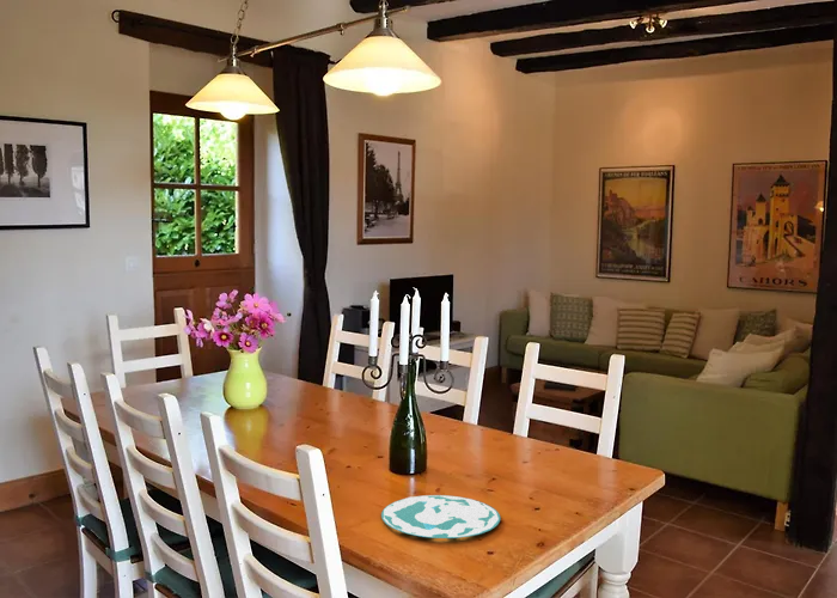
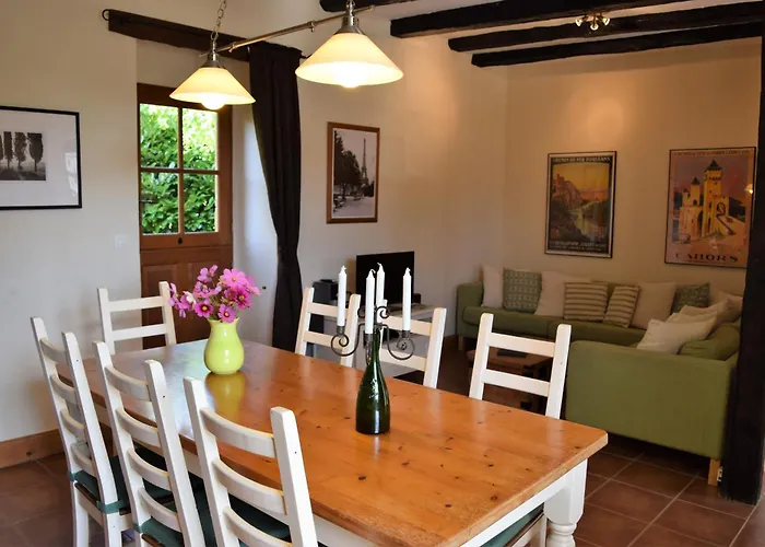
- plate [380,494,501,539]
